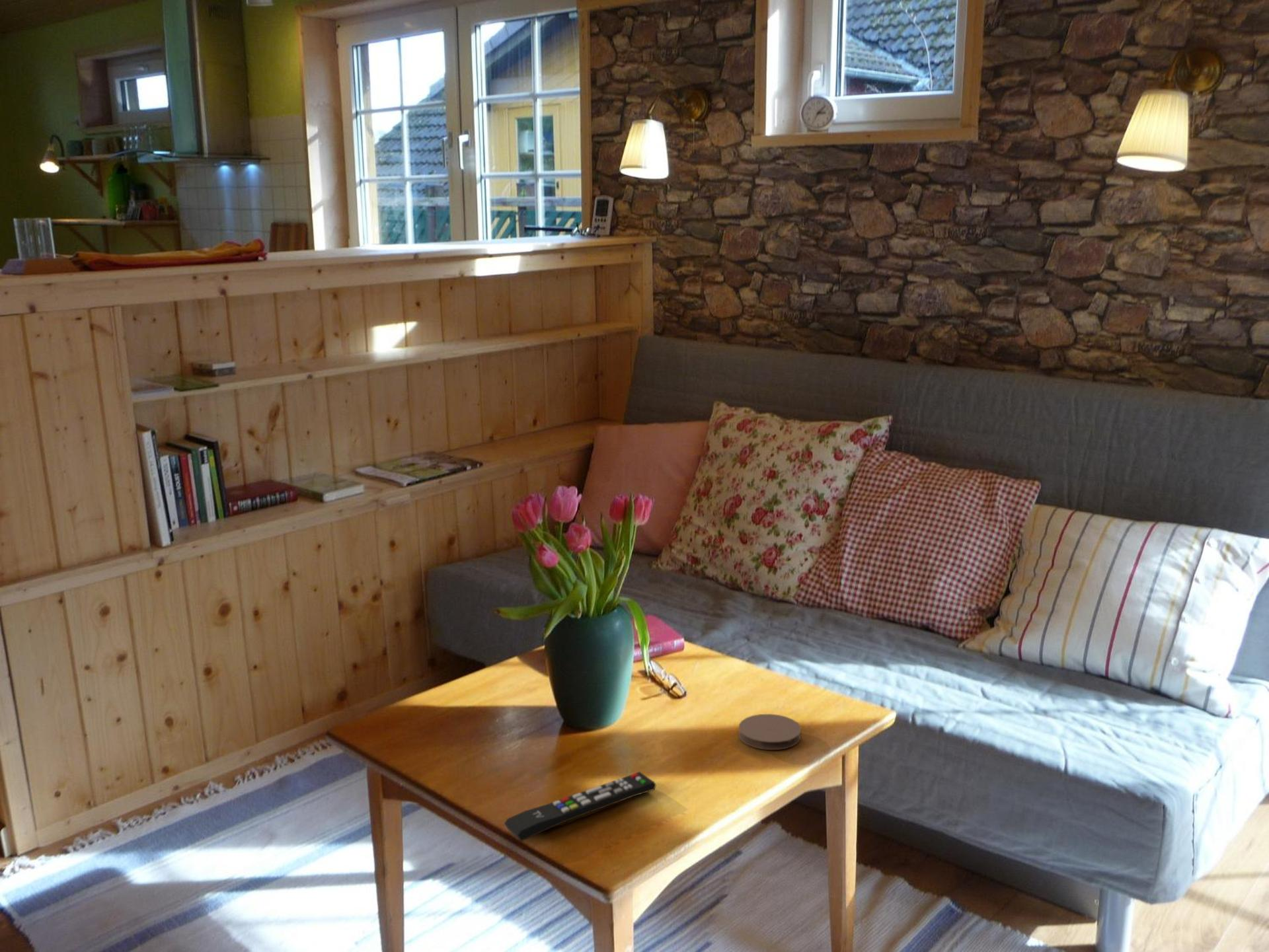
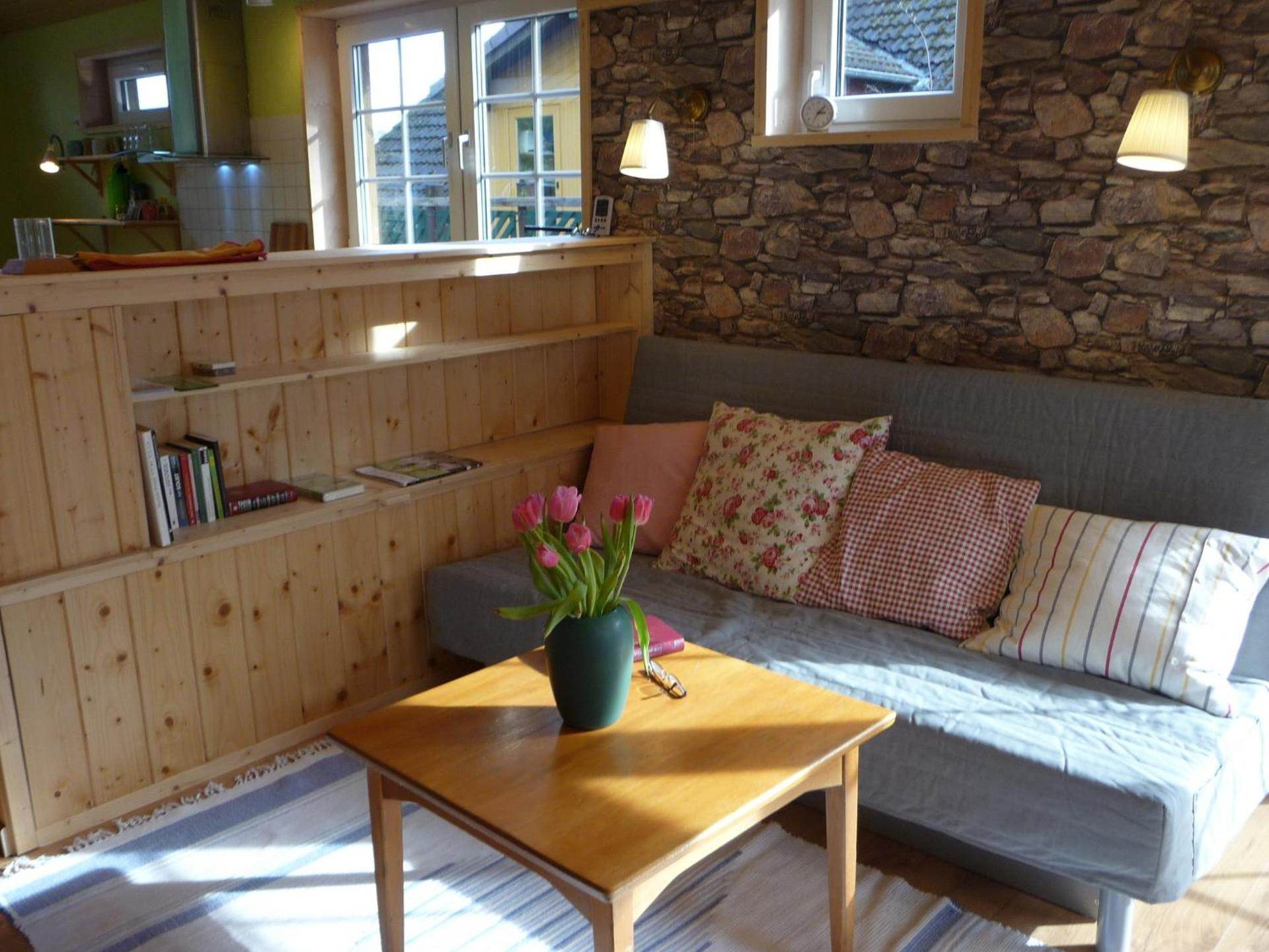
- coaster [738,714,802,751]
- remote control [504,771,657,842]
